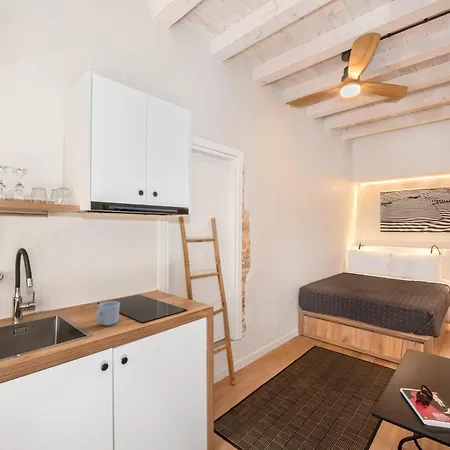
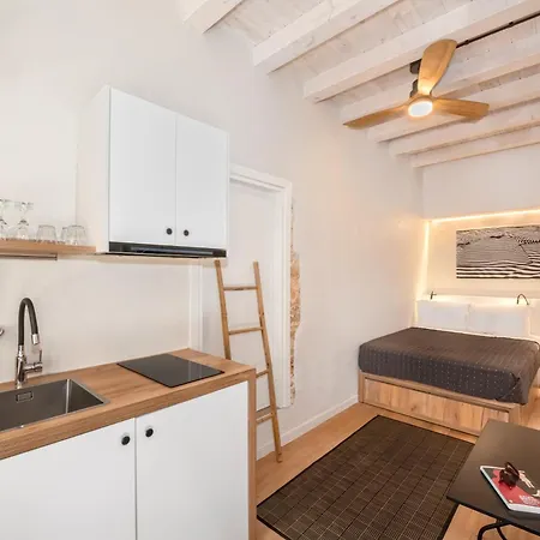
- mug [94,300,121,327]
